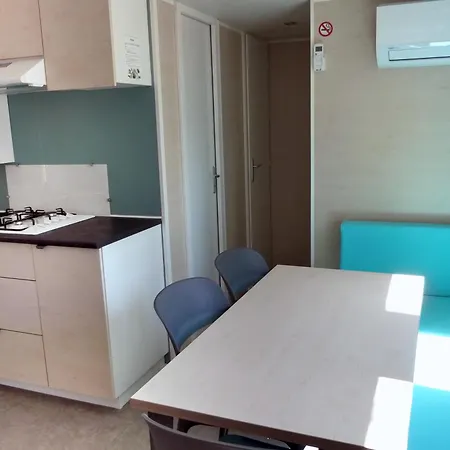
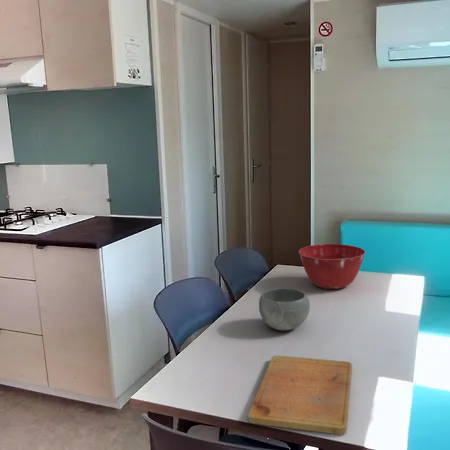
+ bowl [258,287,311,331]
+ mixing bowl [298,243,367,290]
+ cutting board [247,354,353,436]
